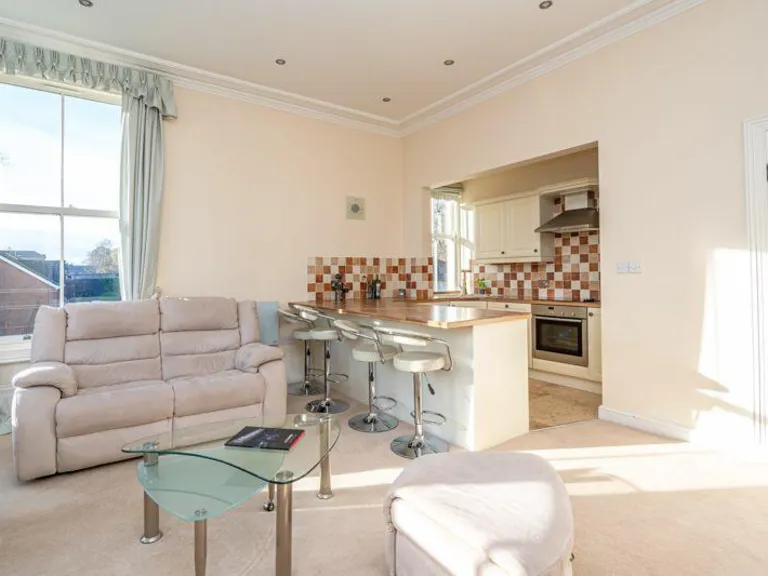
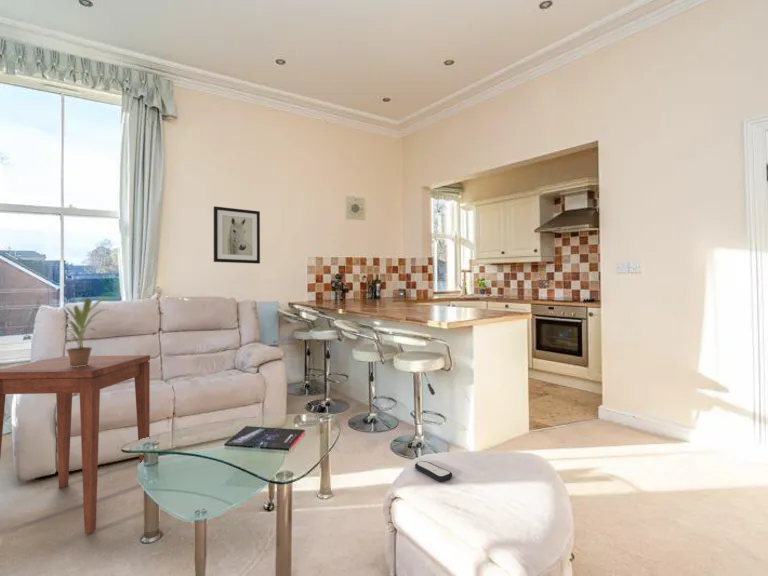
+ potted plant [59,295,109,367]
+ remote control [414,460,453,483]
+ wall art [213,205,261,265]
+ side table [0,354,151,534]
